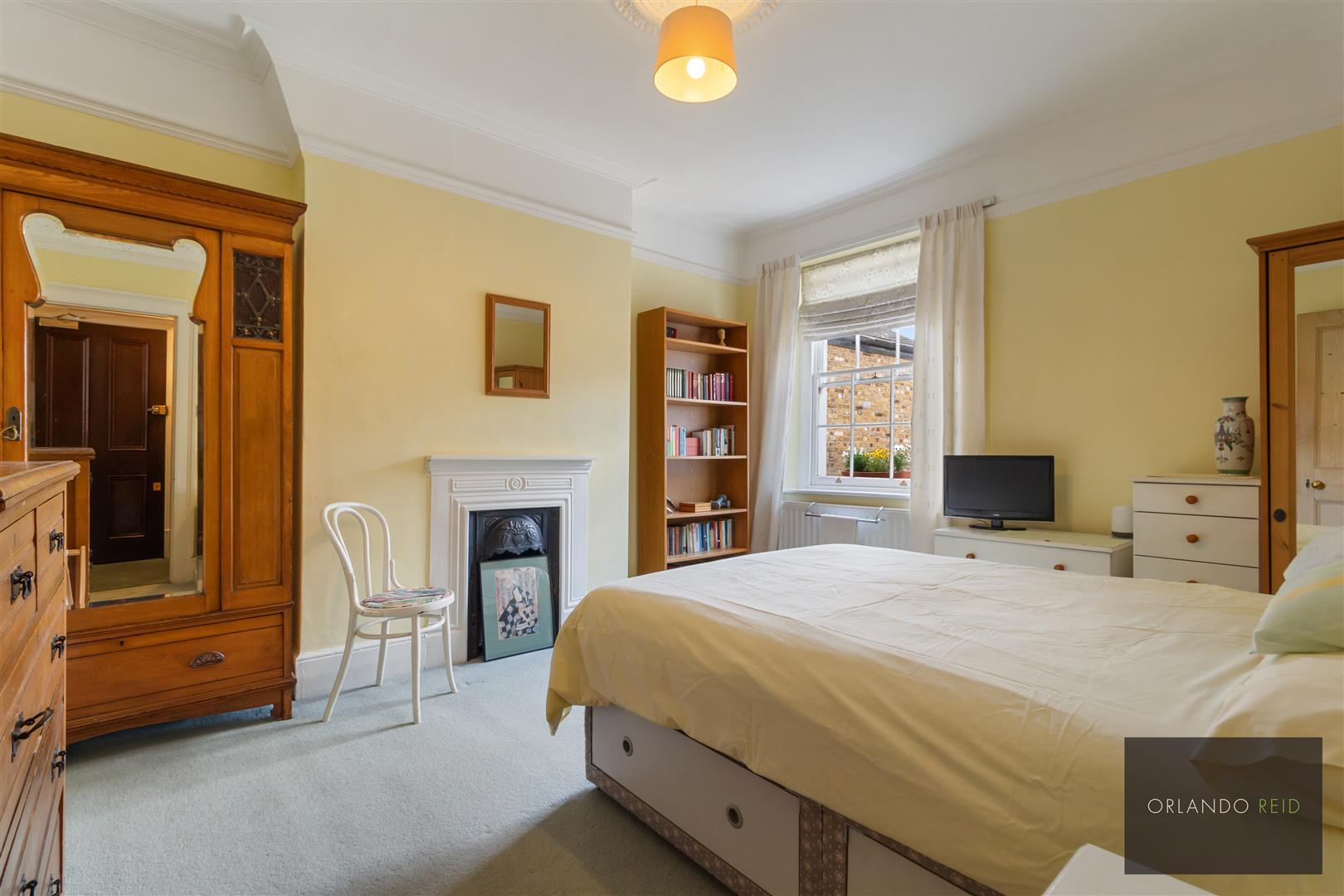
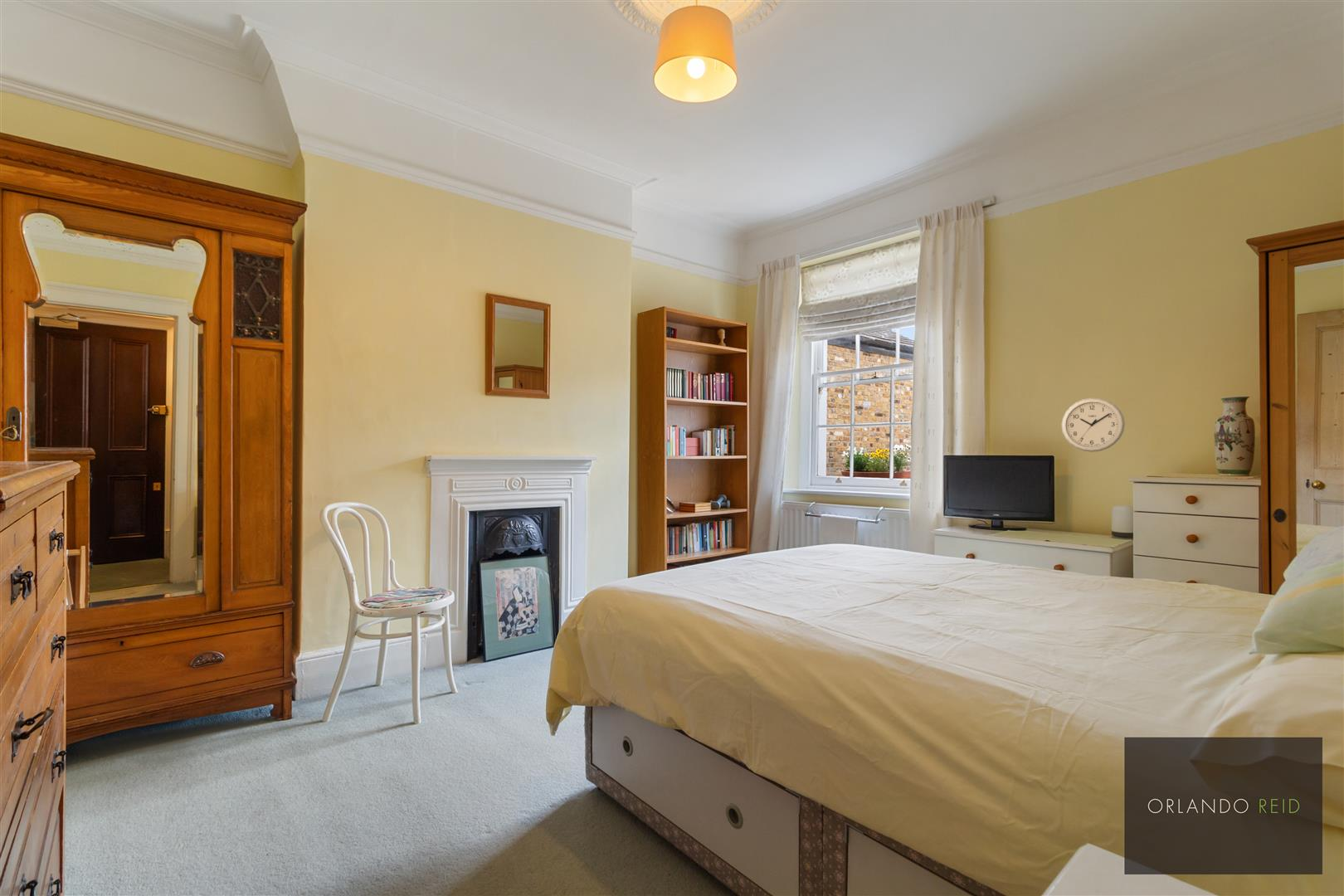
+ wall clock [1061,397,1126,453]
